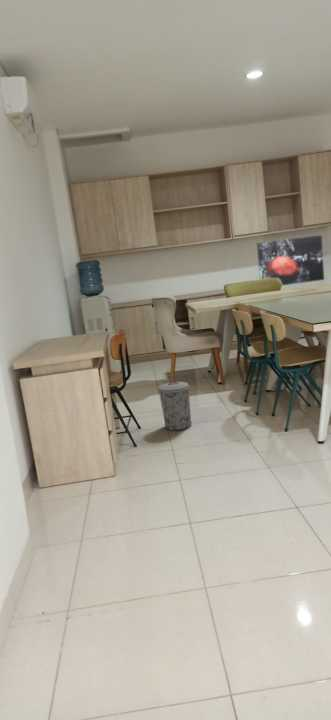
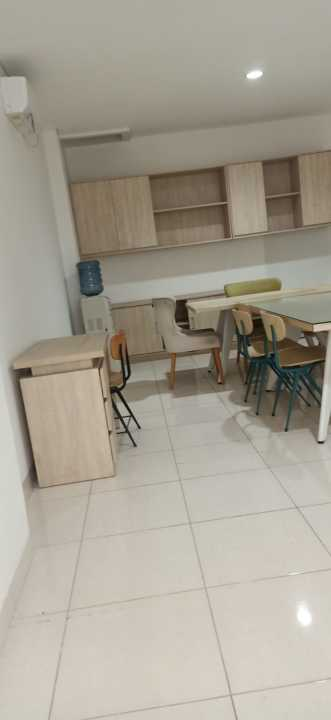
- wall art [256,234,325,286]
- trash can [157,381,193,431]
